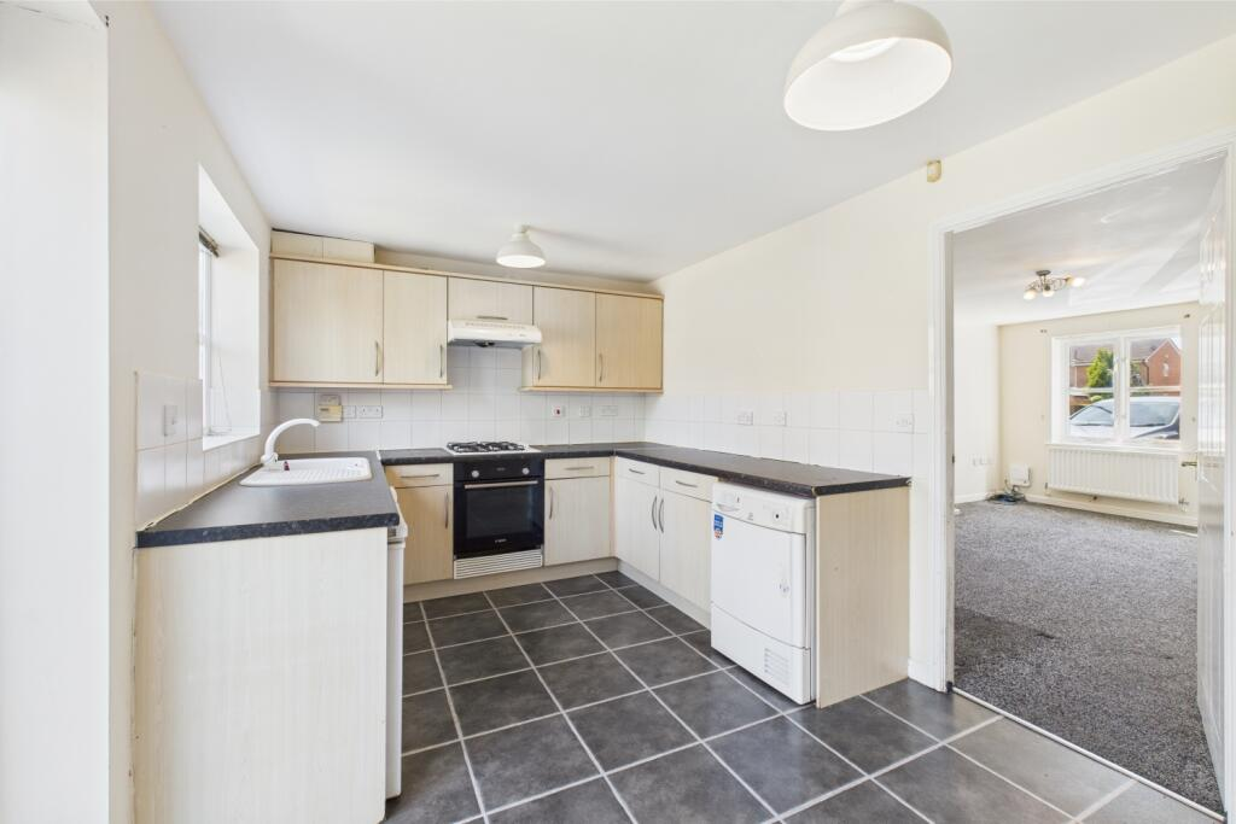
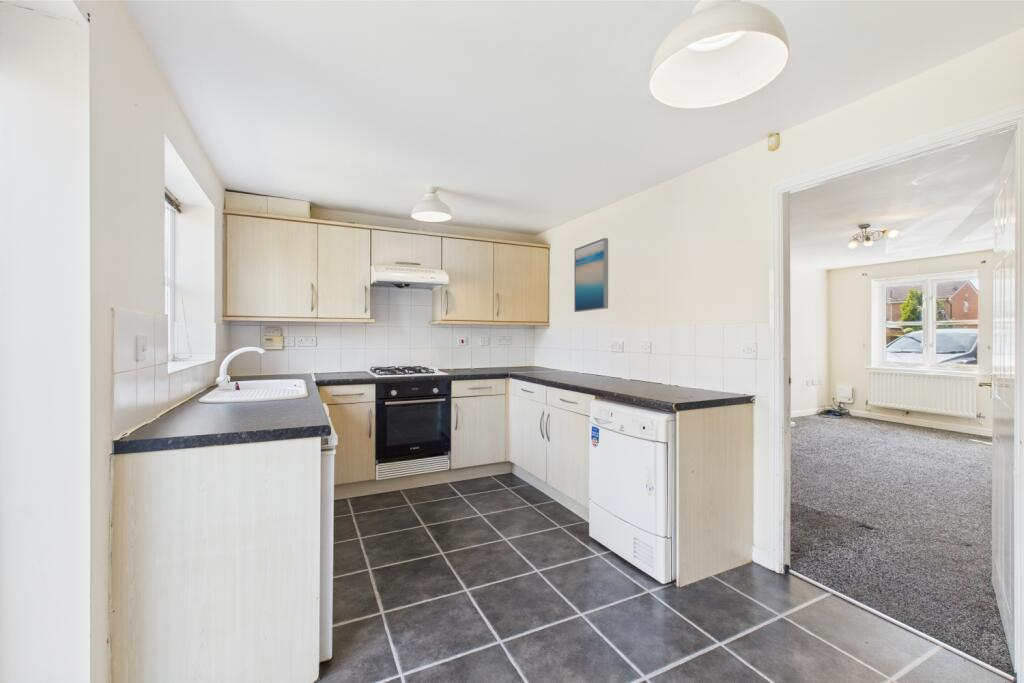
+ wall art [573,237,609,313]
